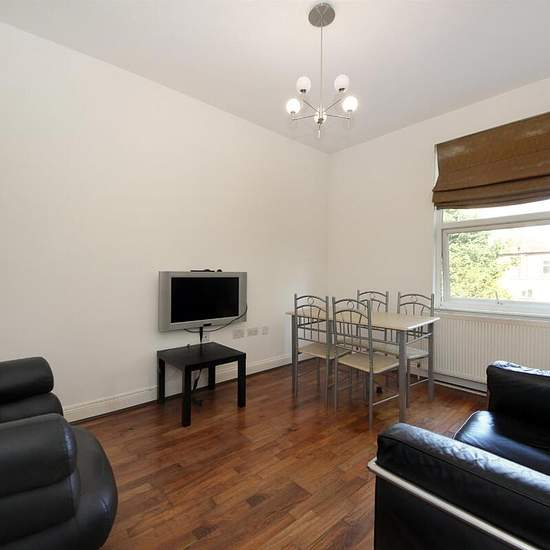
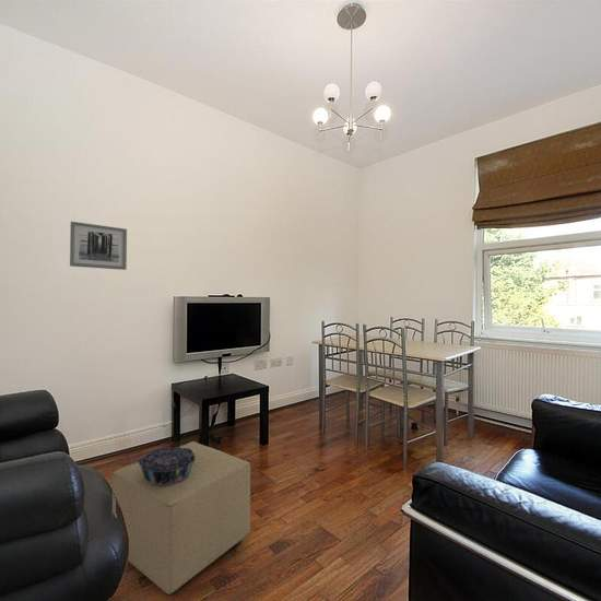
+ decorative bowl [137,446,196,485]
+ ottoman [111,440,251,597]
+ wall art [69,221,128,271]
